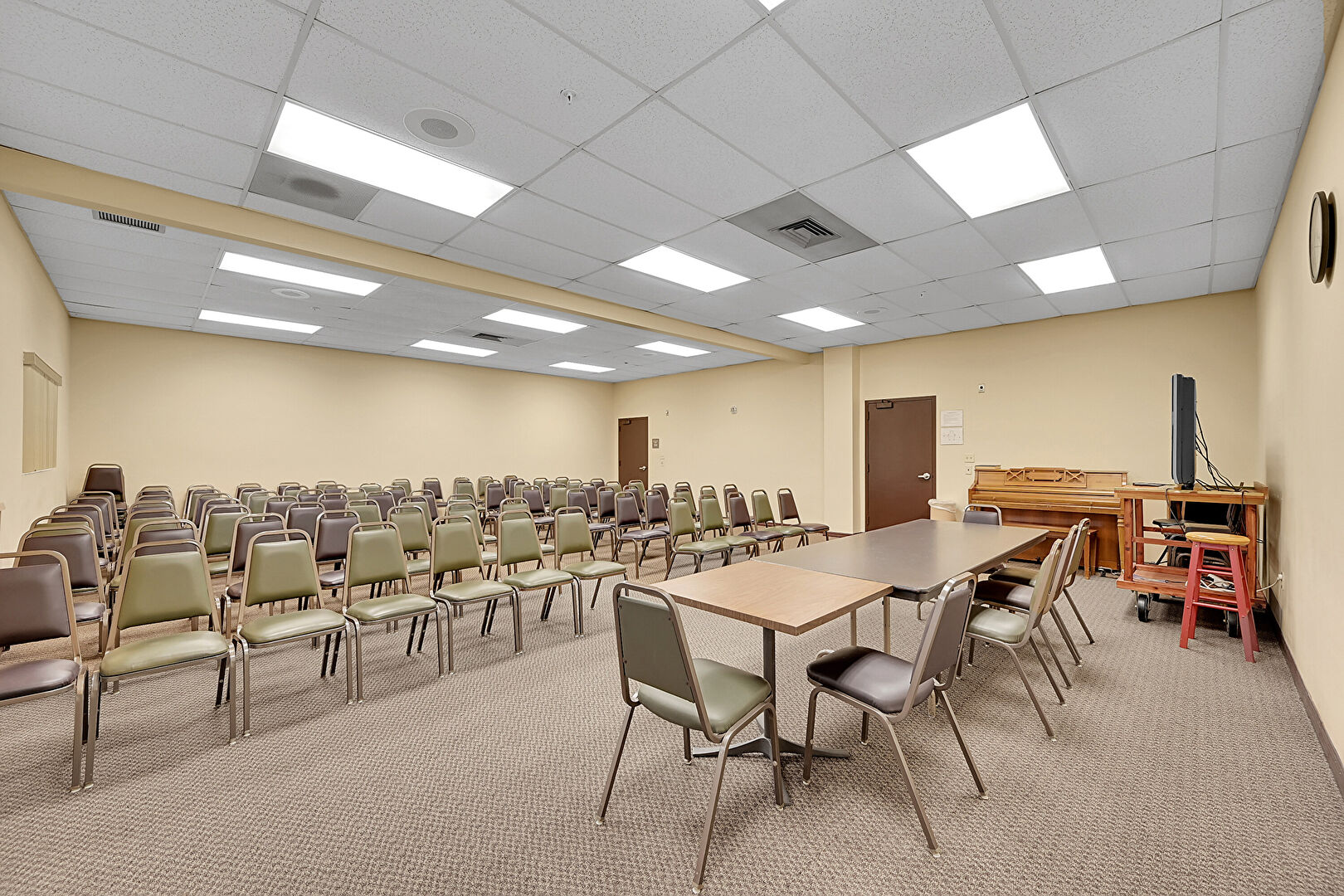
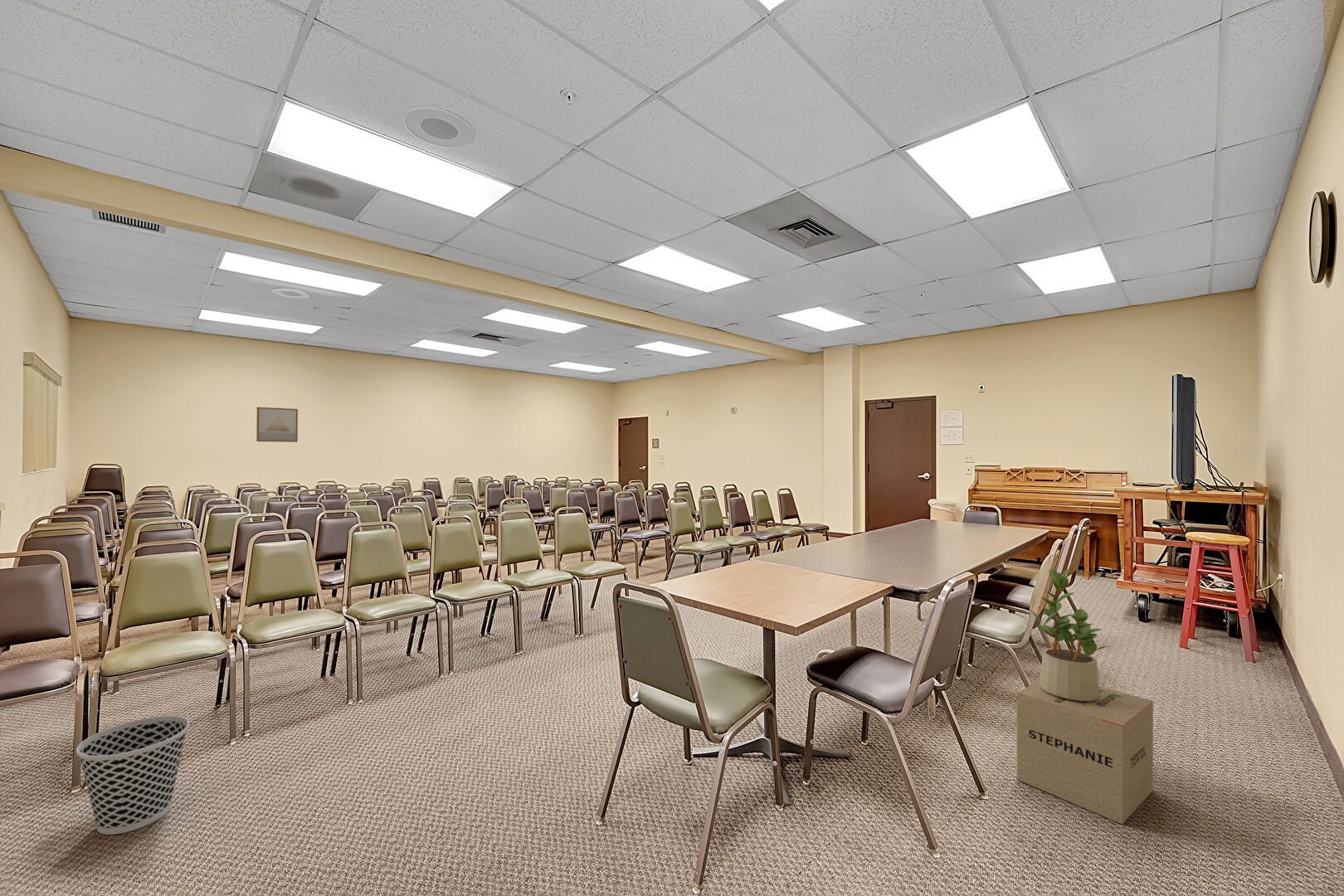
+ wall art [256,407,299,443]
+ cardboard box [1016,679,1154,825]
+ potted plant [1030,568,1111,701]
+ wastebasket [75,715,190,835]
